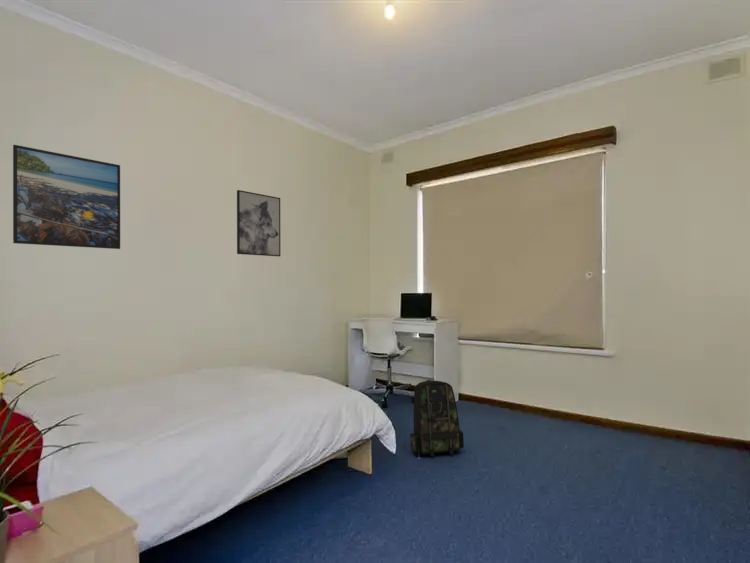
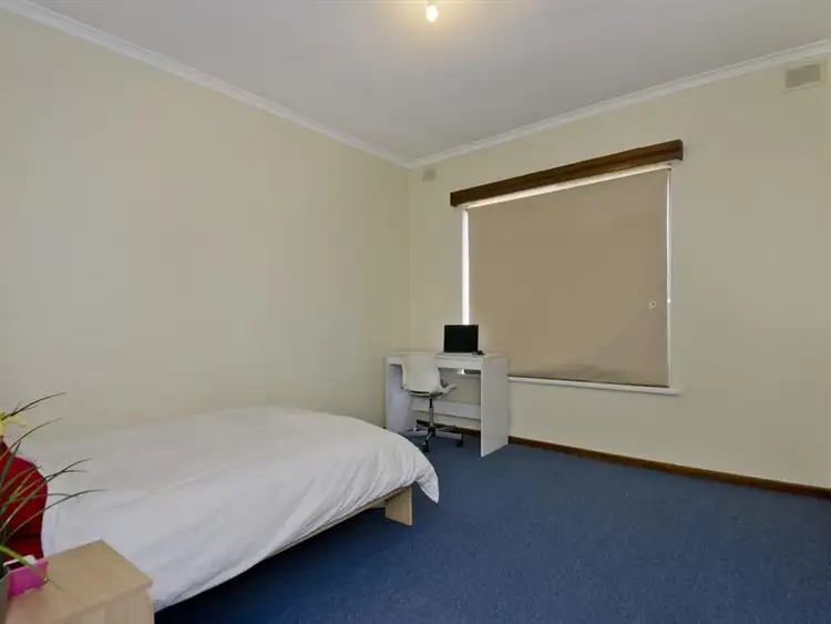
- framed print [12,144,121,250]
- backpack [409,379,465,457]
- wall art [236,189,281,257]
